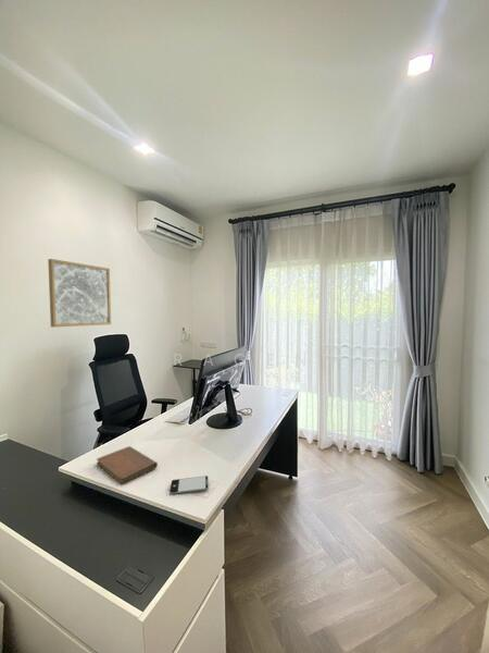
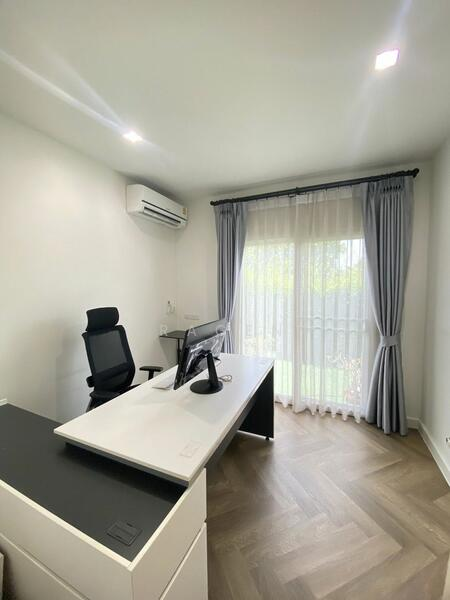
- wall art [47,258,112,329]
- notebook [96,445,159,485]
- smartphone [168,475,210,495]
